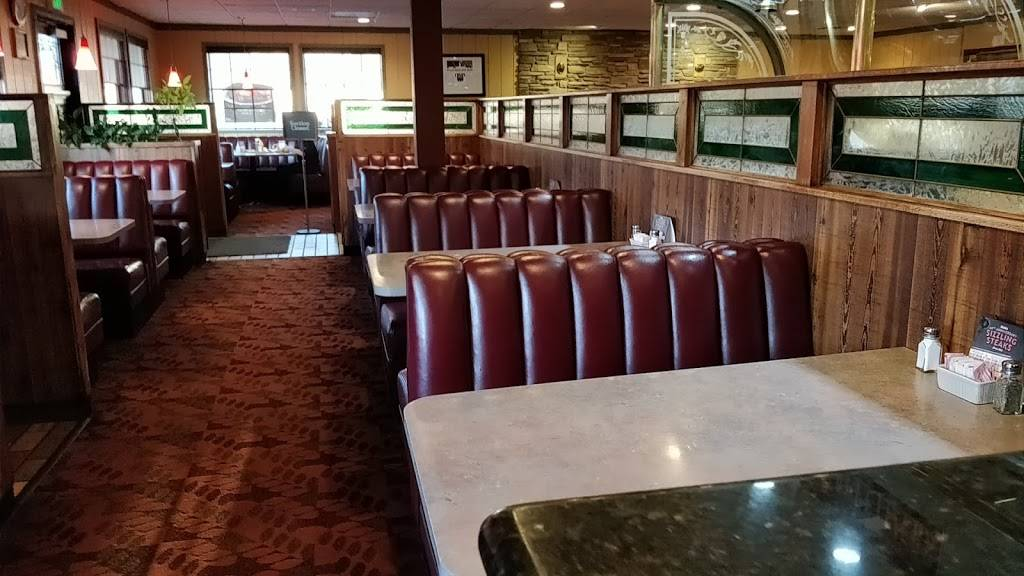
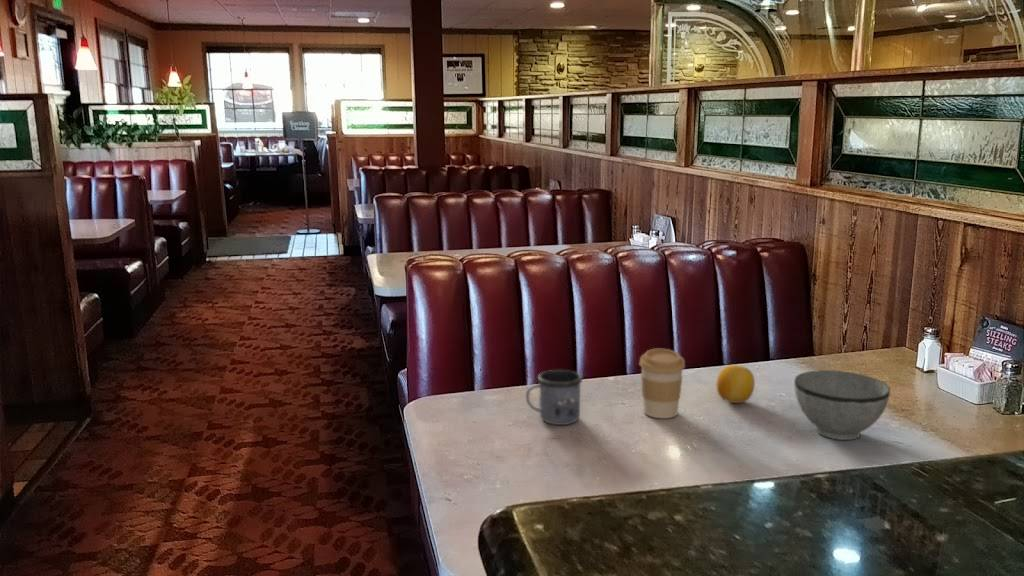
+ bowl [794,369,891,441]
+ fruit [715,364,756,404]
+ mug [525,369,583,426]
+ coffee cup [638,348,686,419]
